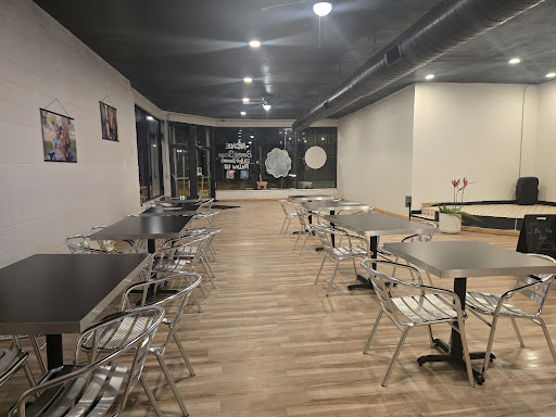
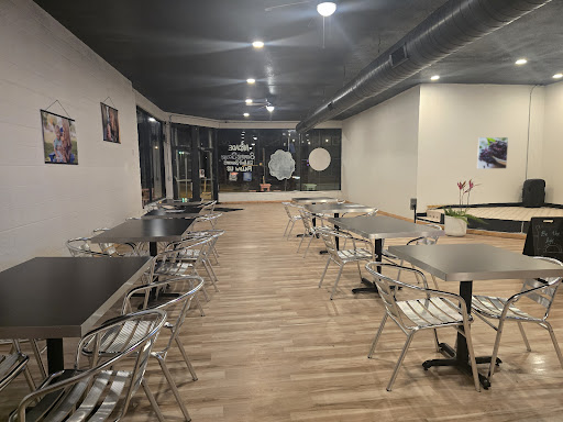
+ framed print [476,136,509,170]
